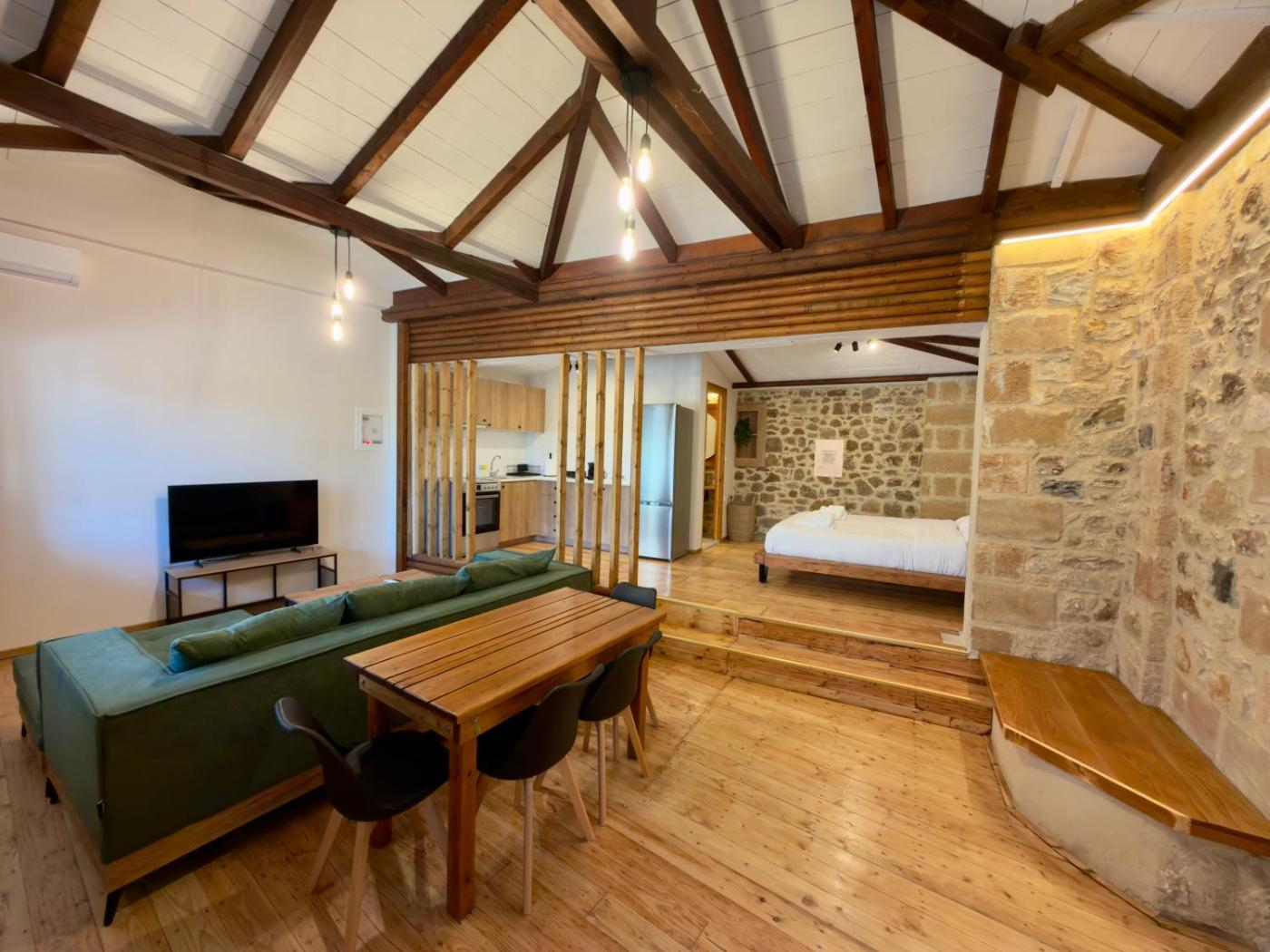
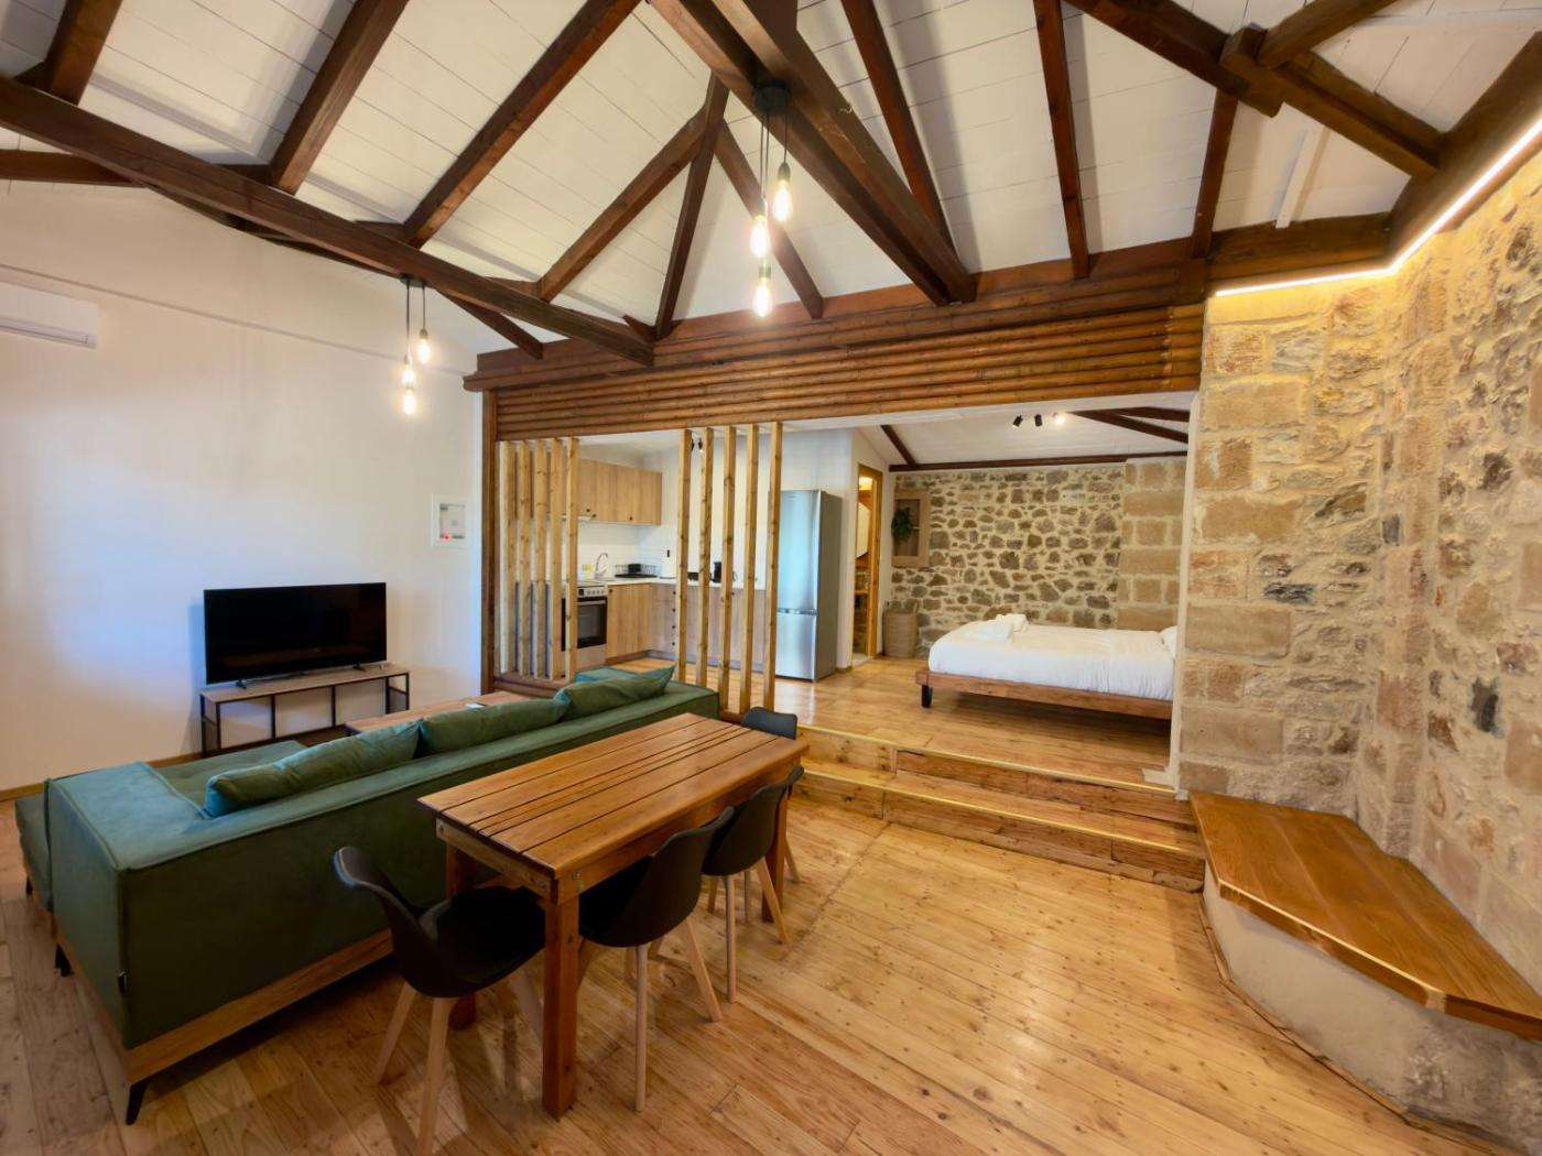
- wall art [813,439,845,478]
